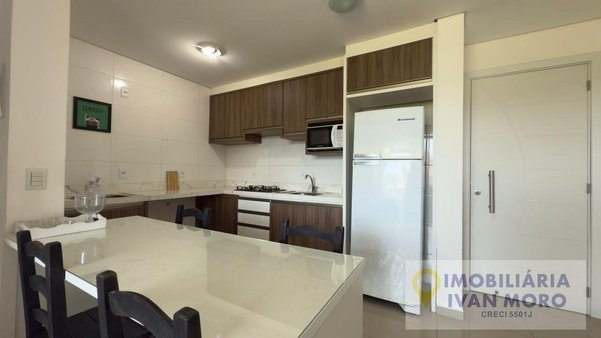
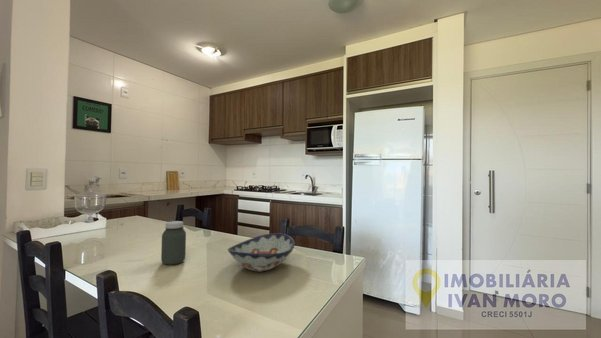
+ jar [160,220,187,266]
+ decorative bowl [227,232,296,273]
